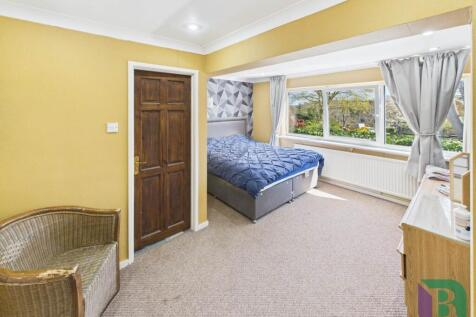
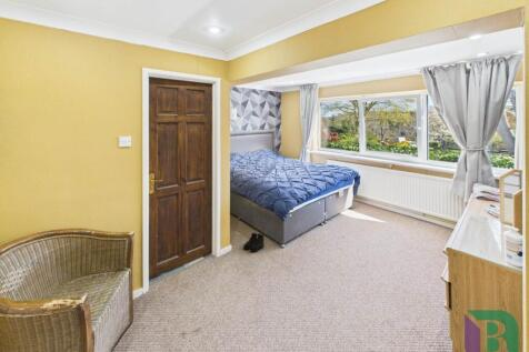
+ boots [242,231,266,252]
